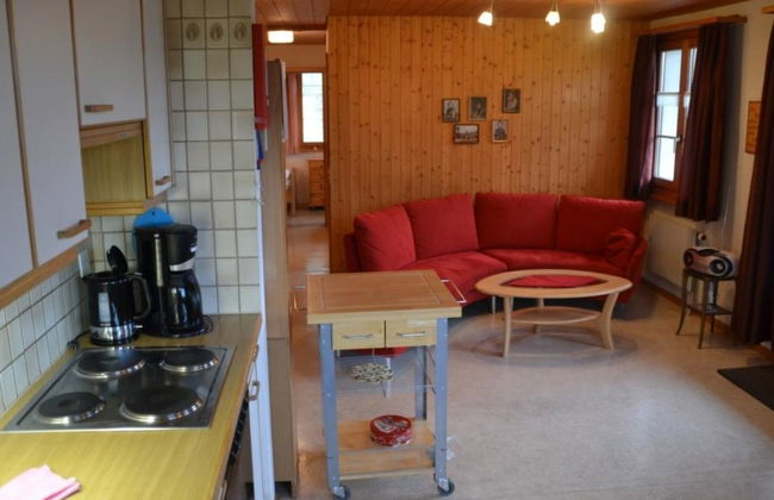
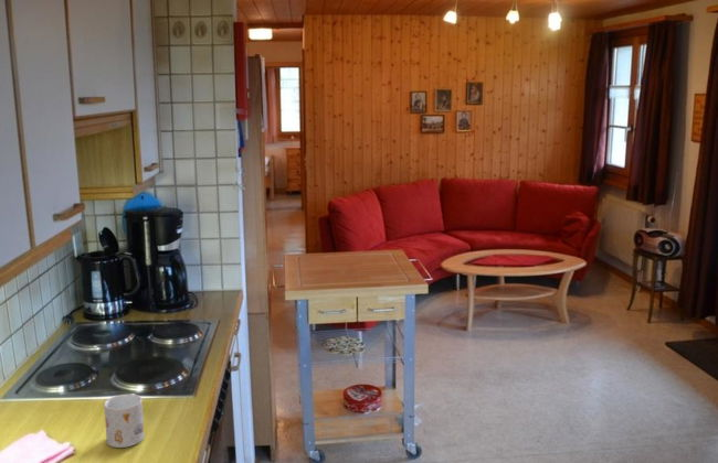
+ mug [103,392,145,449]
